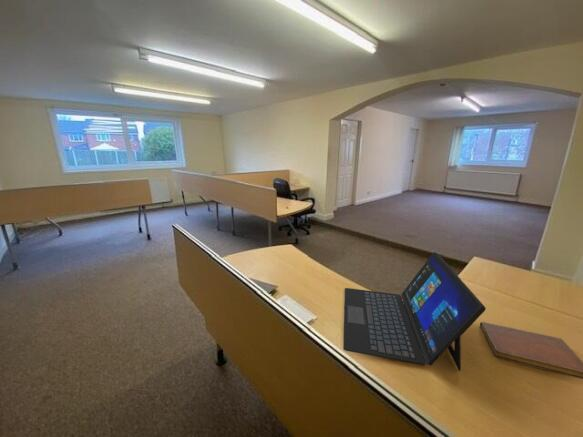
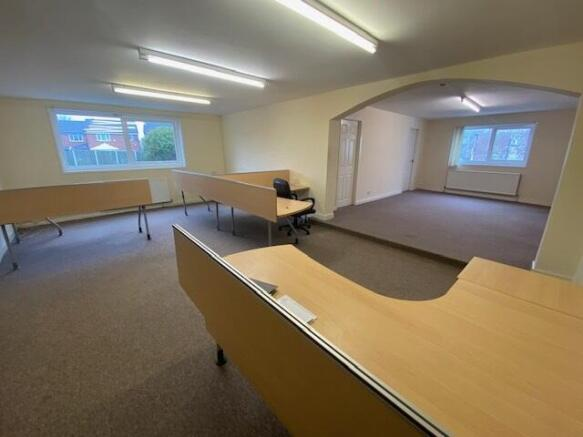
- laptop [342,251,487,372]
- notebook [479,321,583,380]
